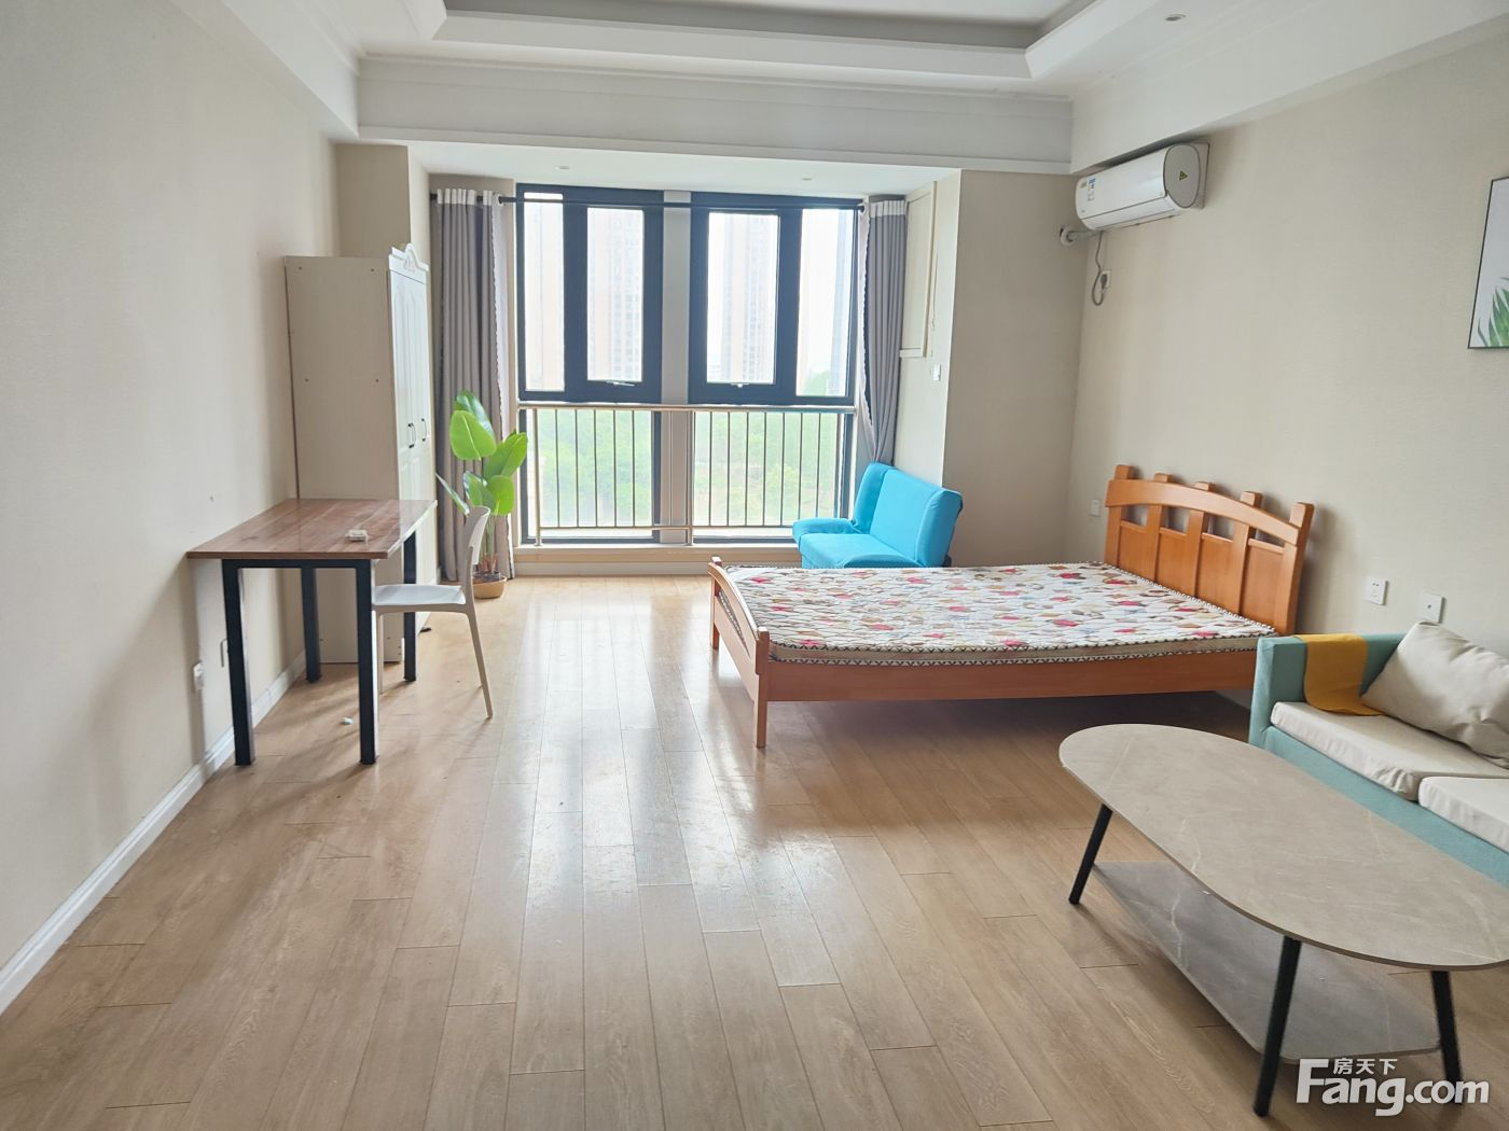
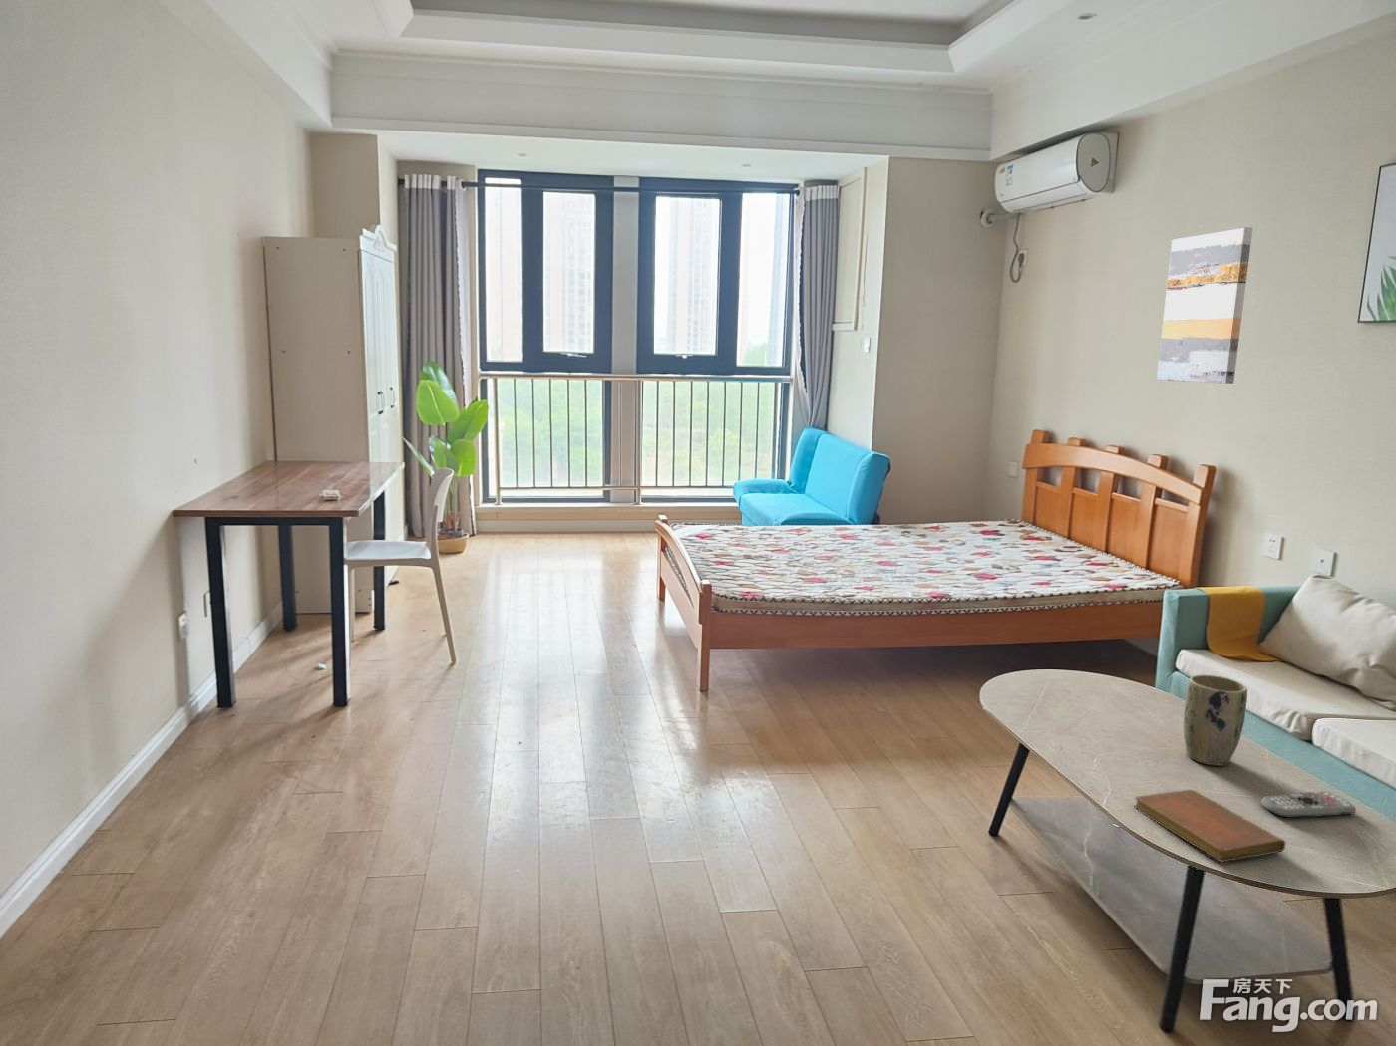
+ remote control [1261,790,1358,819]
+ plant pot [1183,674,1249,767]
+ wall art [1155,226,1253,385]
+ notebook [1133,788,1286,863]
